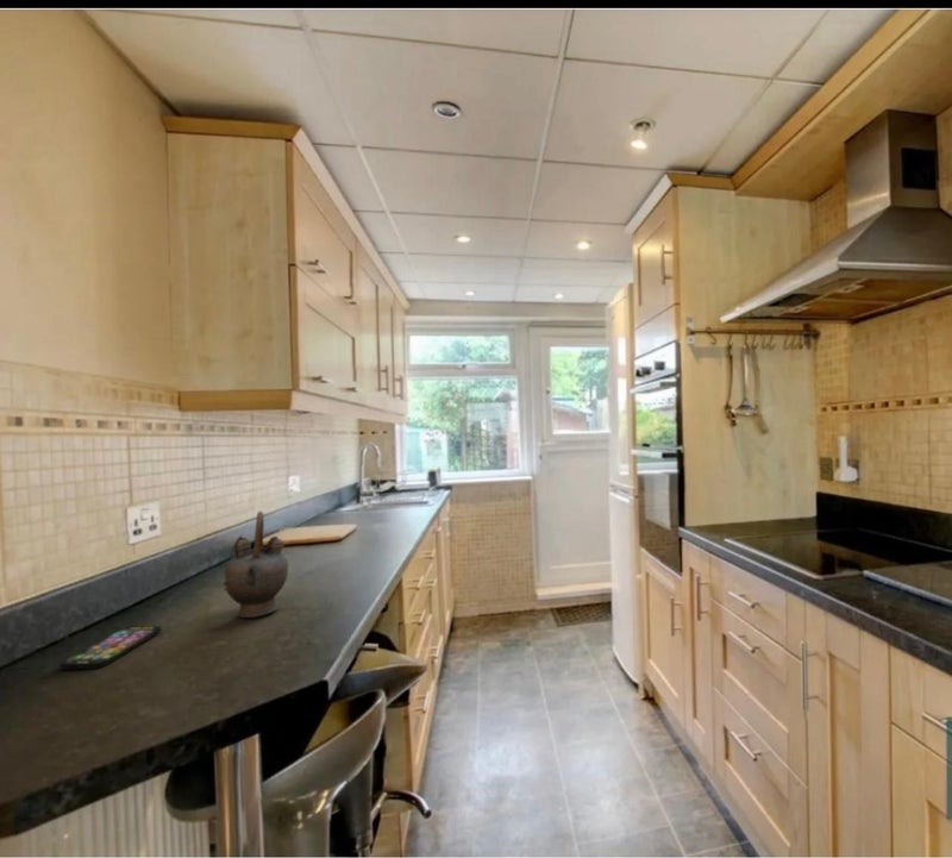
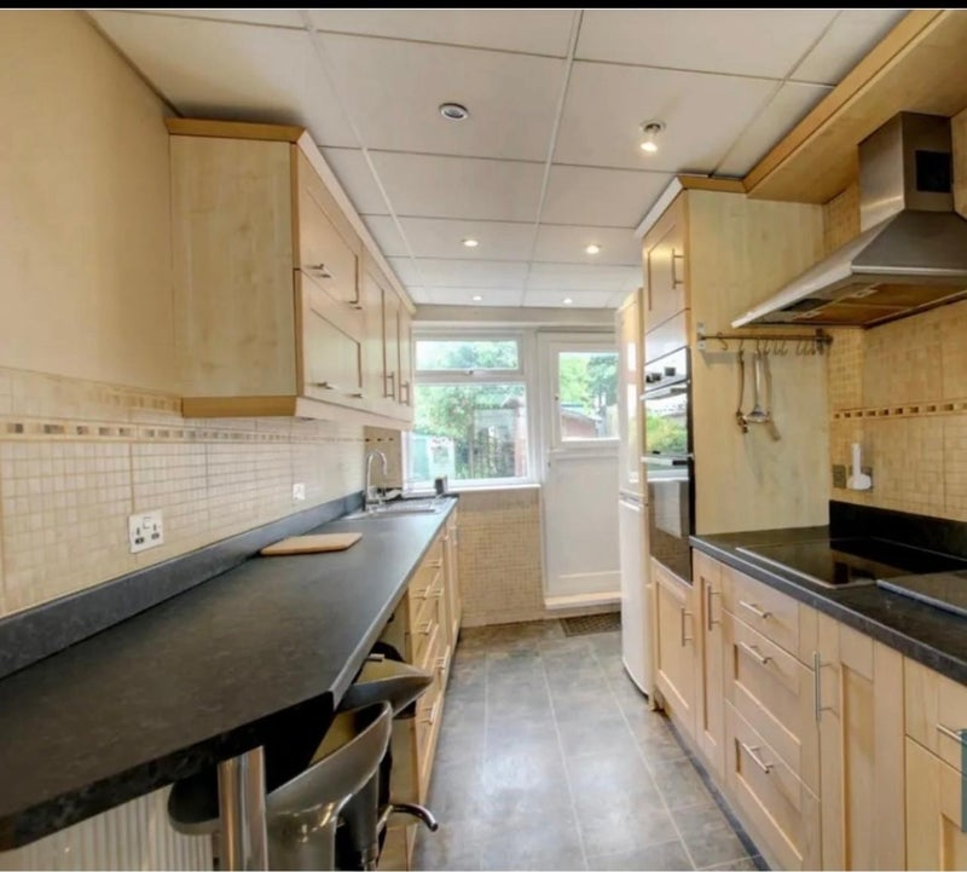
- smartphone [58,625,162,670]
- teapot [221,511,289,619]
